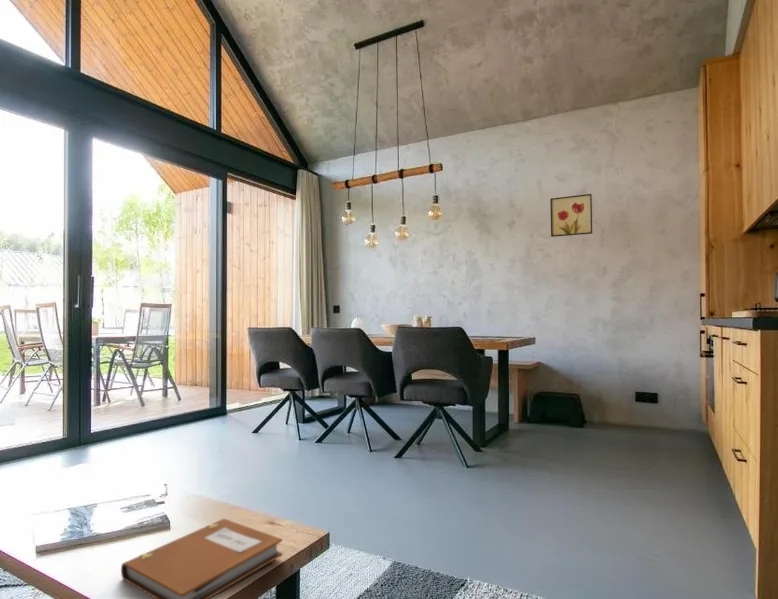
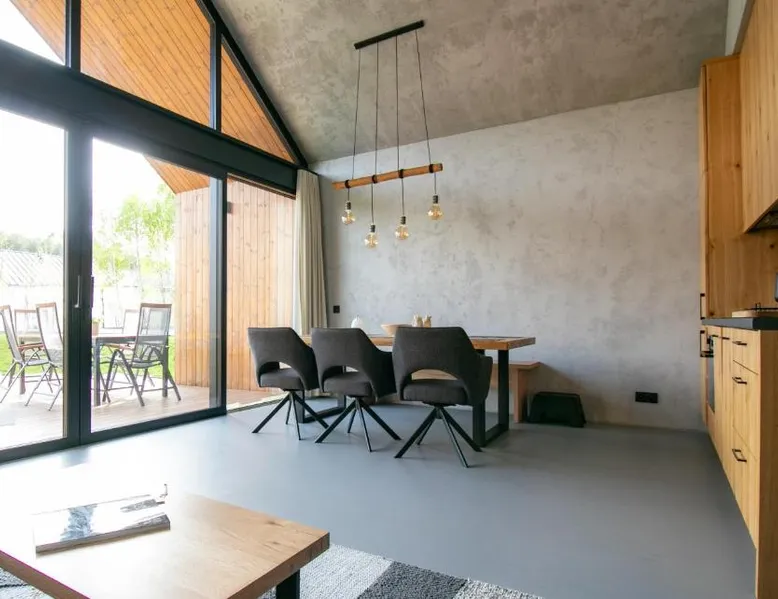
- wall art [549,193,593,238]
- notebook [120,518,283,599]
